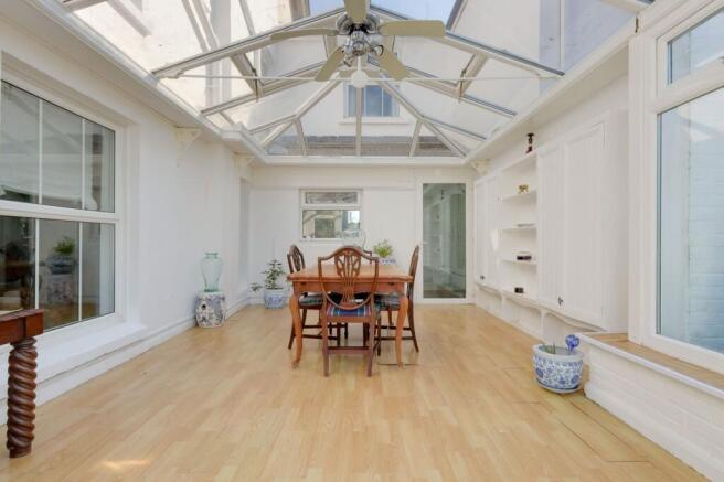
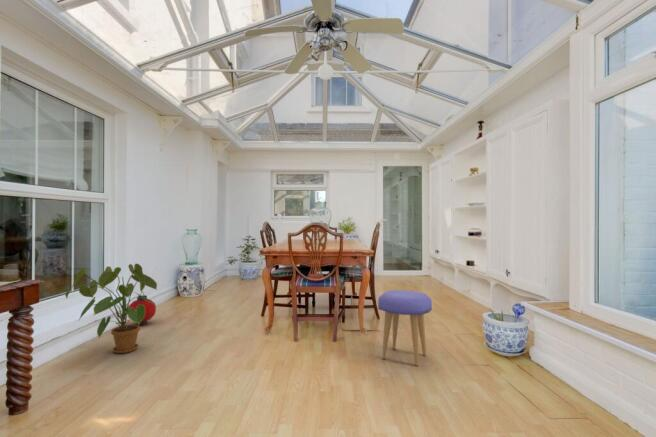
+ stool [377,289,433,367]
+ house plant [64,263,158,354]
+ lantern [128,292,157,326]
